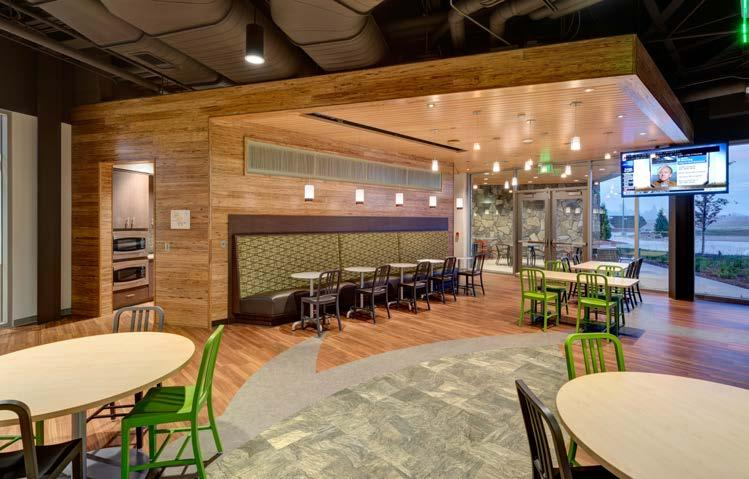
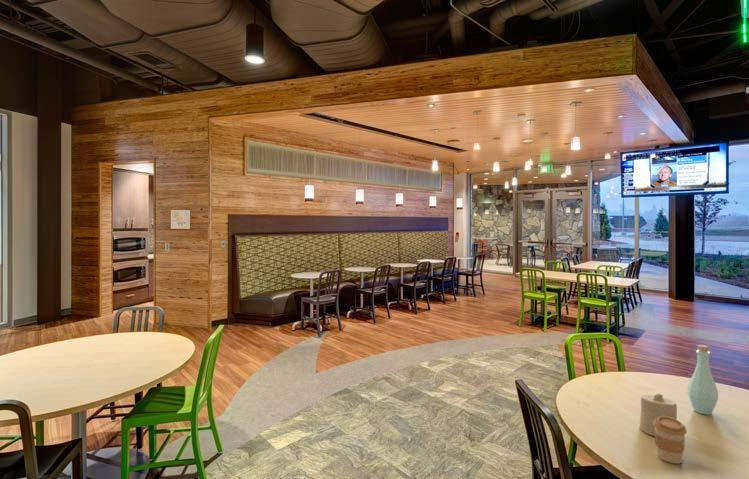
+ bottle [687,344,719,416]
+ coffee cup [653,416,688,464]
+ candle [638,393,678,437]
